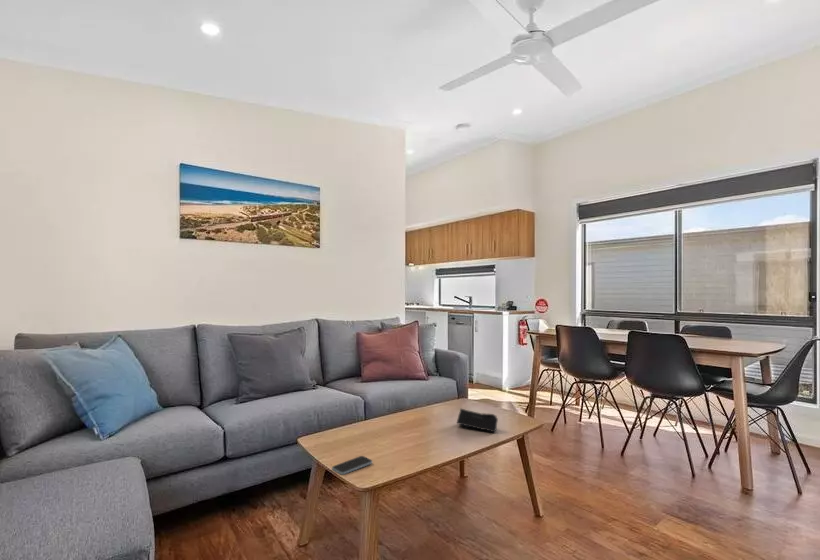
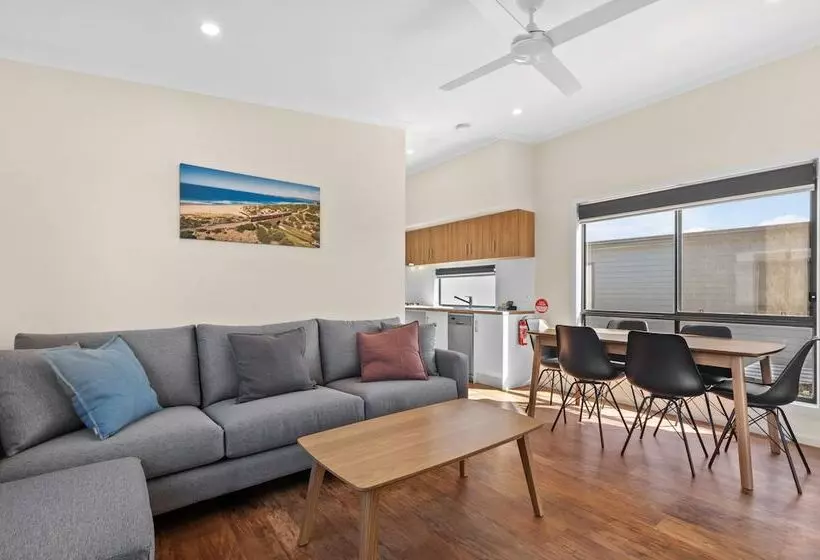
- speaker [456,408,499,434]
- smartphone [331,455,373,476]
